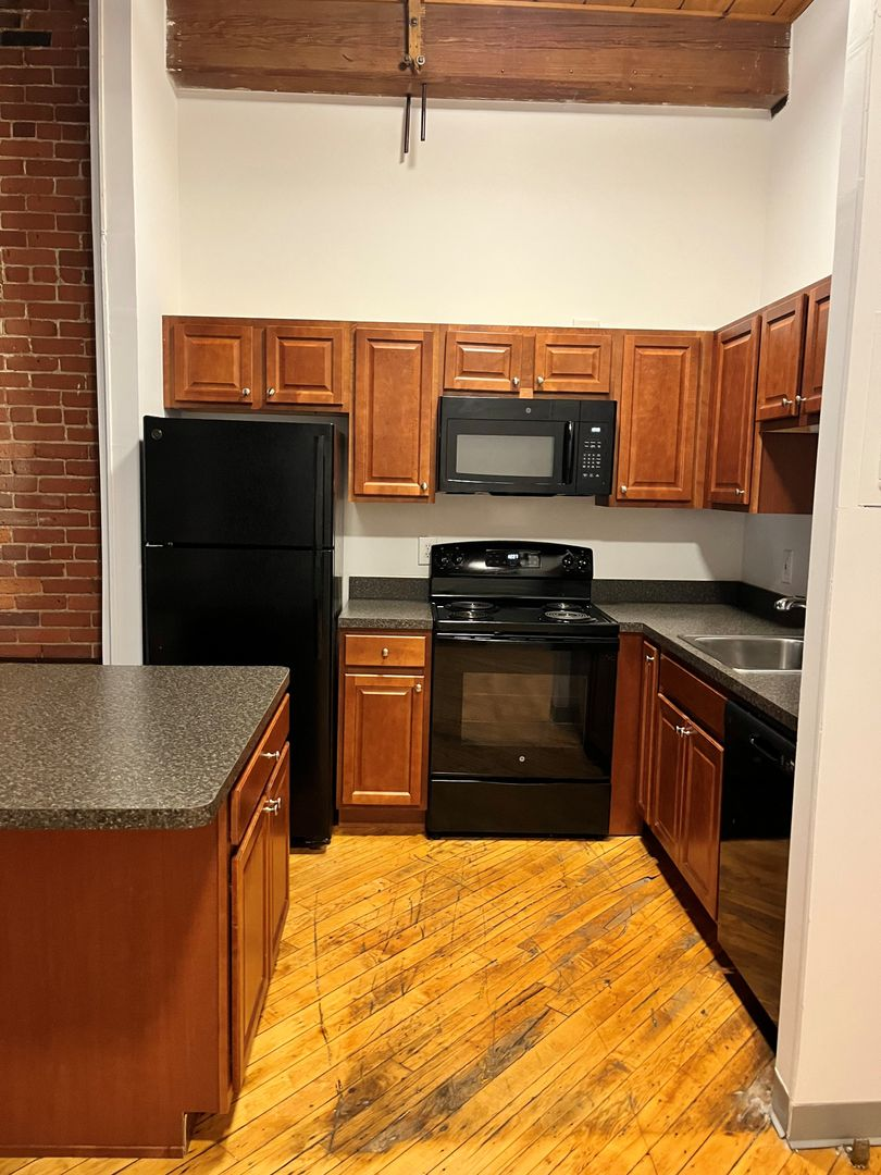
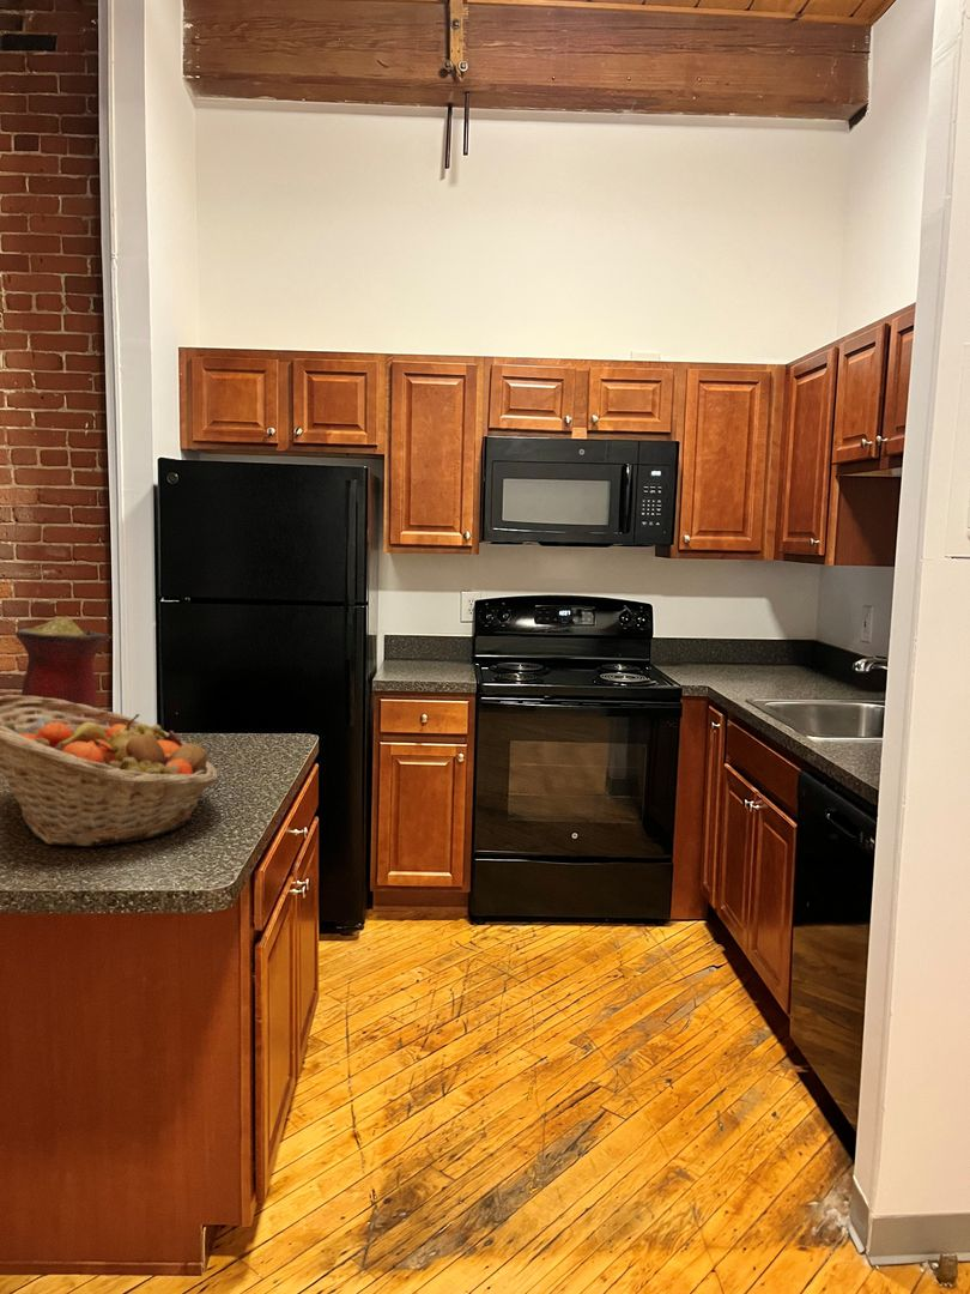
+ vase [14,617,111,708]
+ fruit basket [0,694,219,848]
